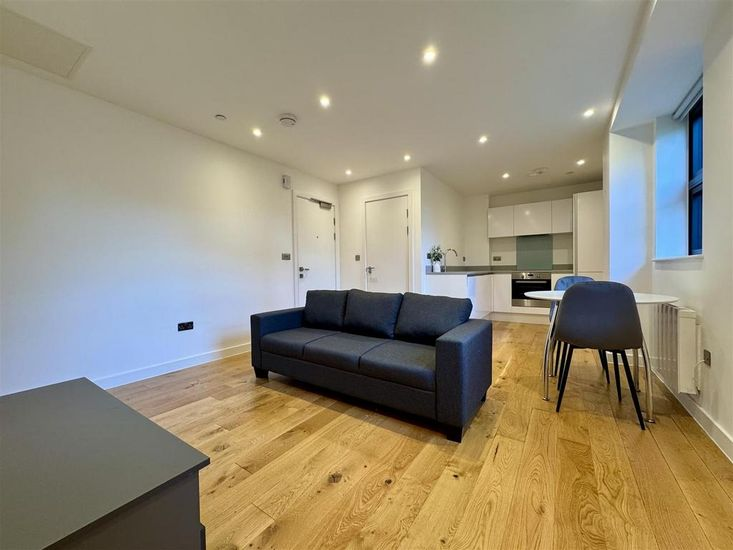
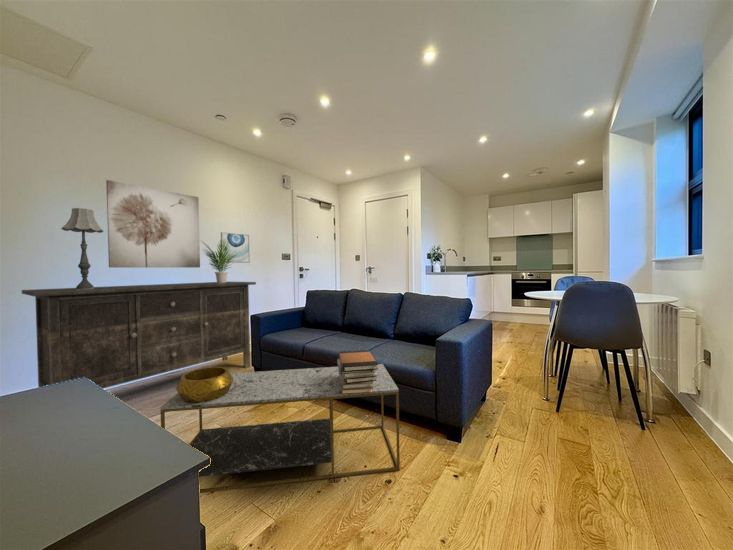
+ potted plant [201,239,243,283]
+ sideboard [21,281,257,390]
+ coffee table [159,363,401,494]
+ table lamp [60,207,105,289]
+ wall art [105,179,201,269]
+ wall art [220,231,251,264]
+ book stack [336,349,378,395]
+ decorative bowl [175,366,234,403]
